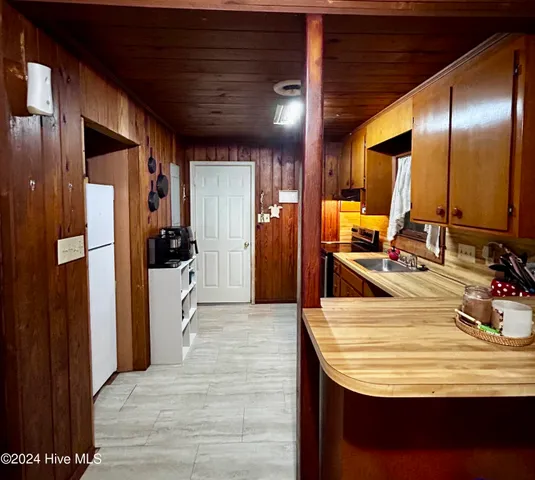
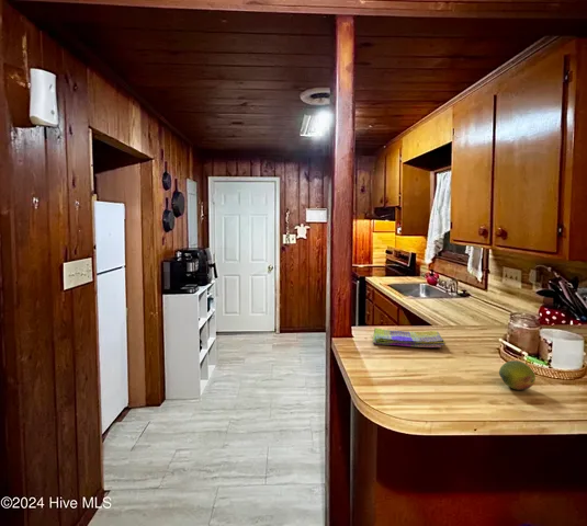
+ fruit [498,359,537,391]
+ dish towel [372,327,447,348]
